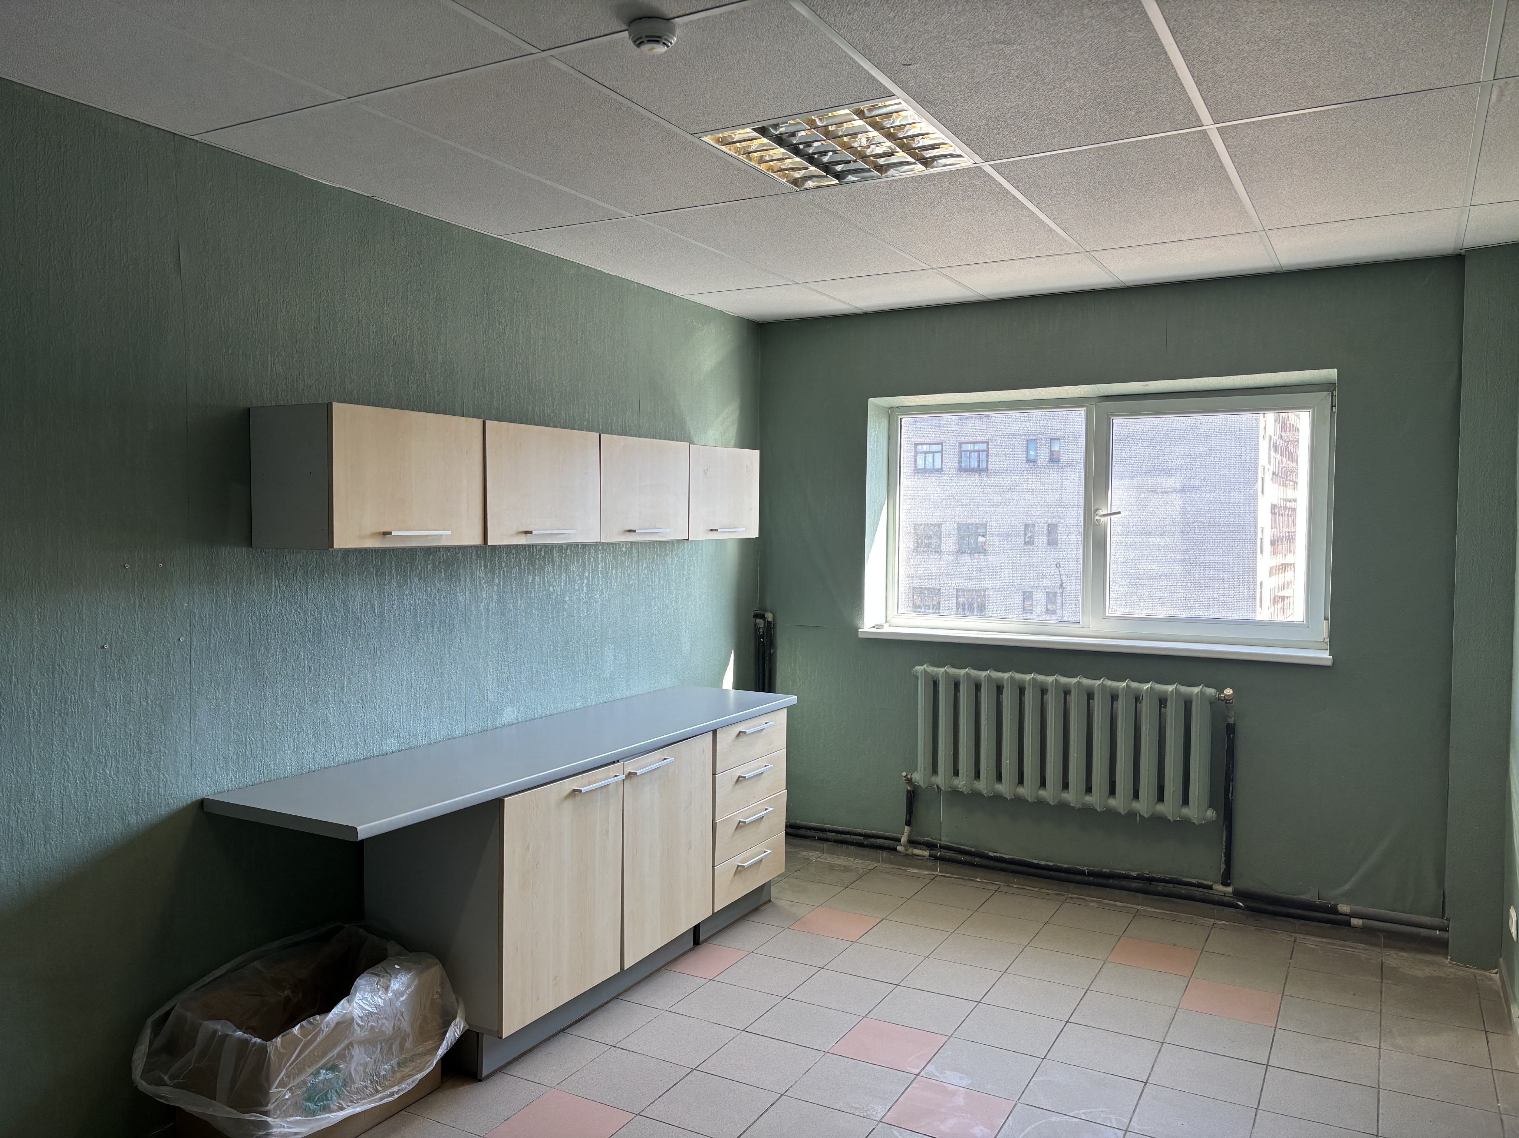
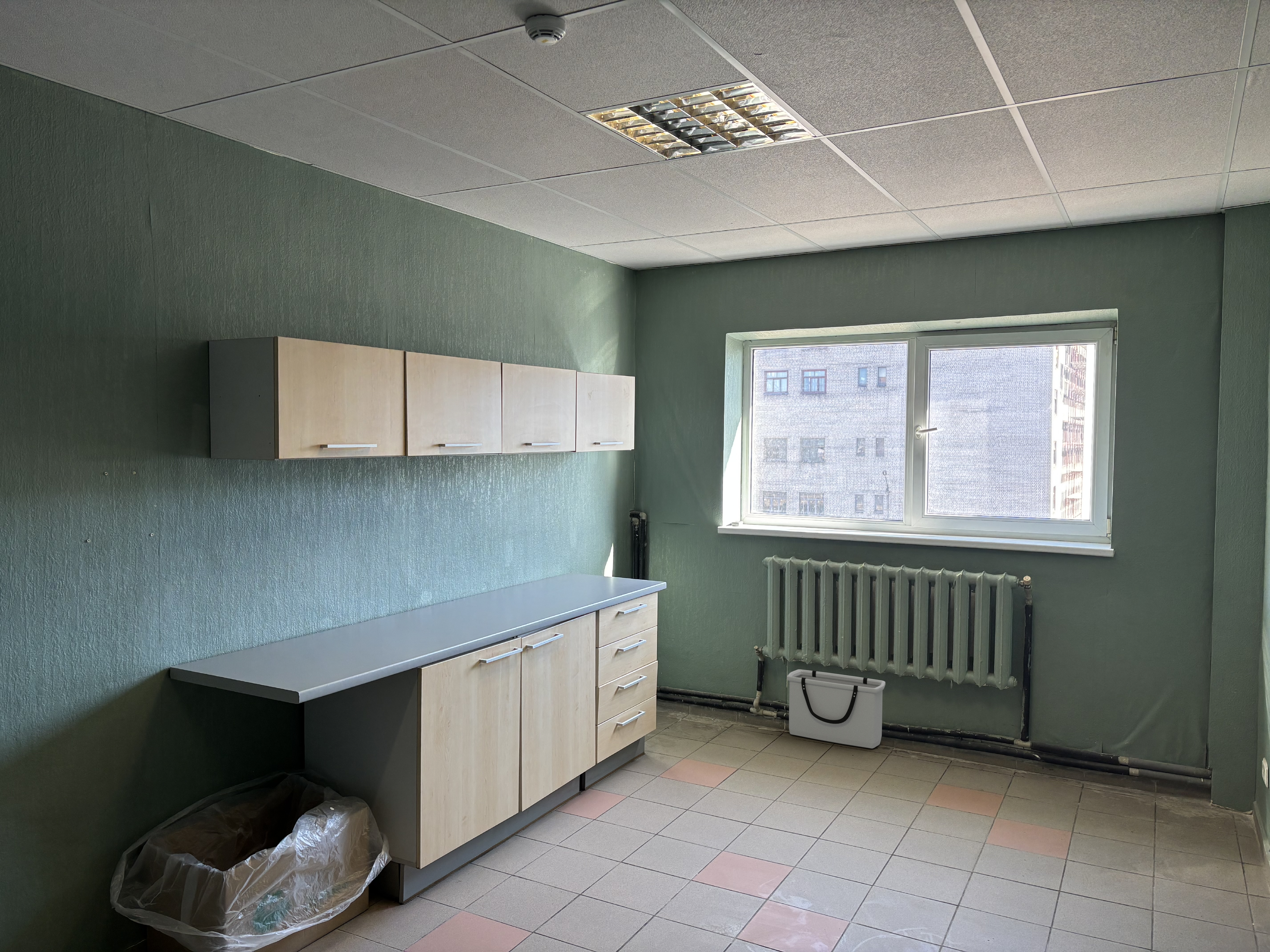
+ storage bin [786,669,886,749]
